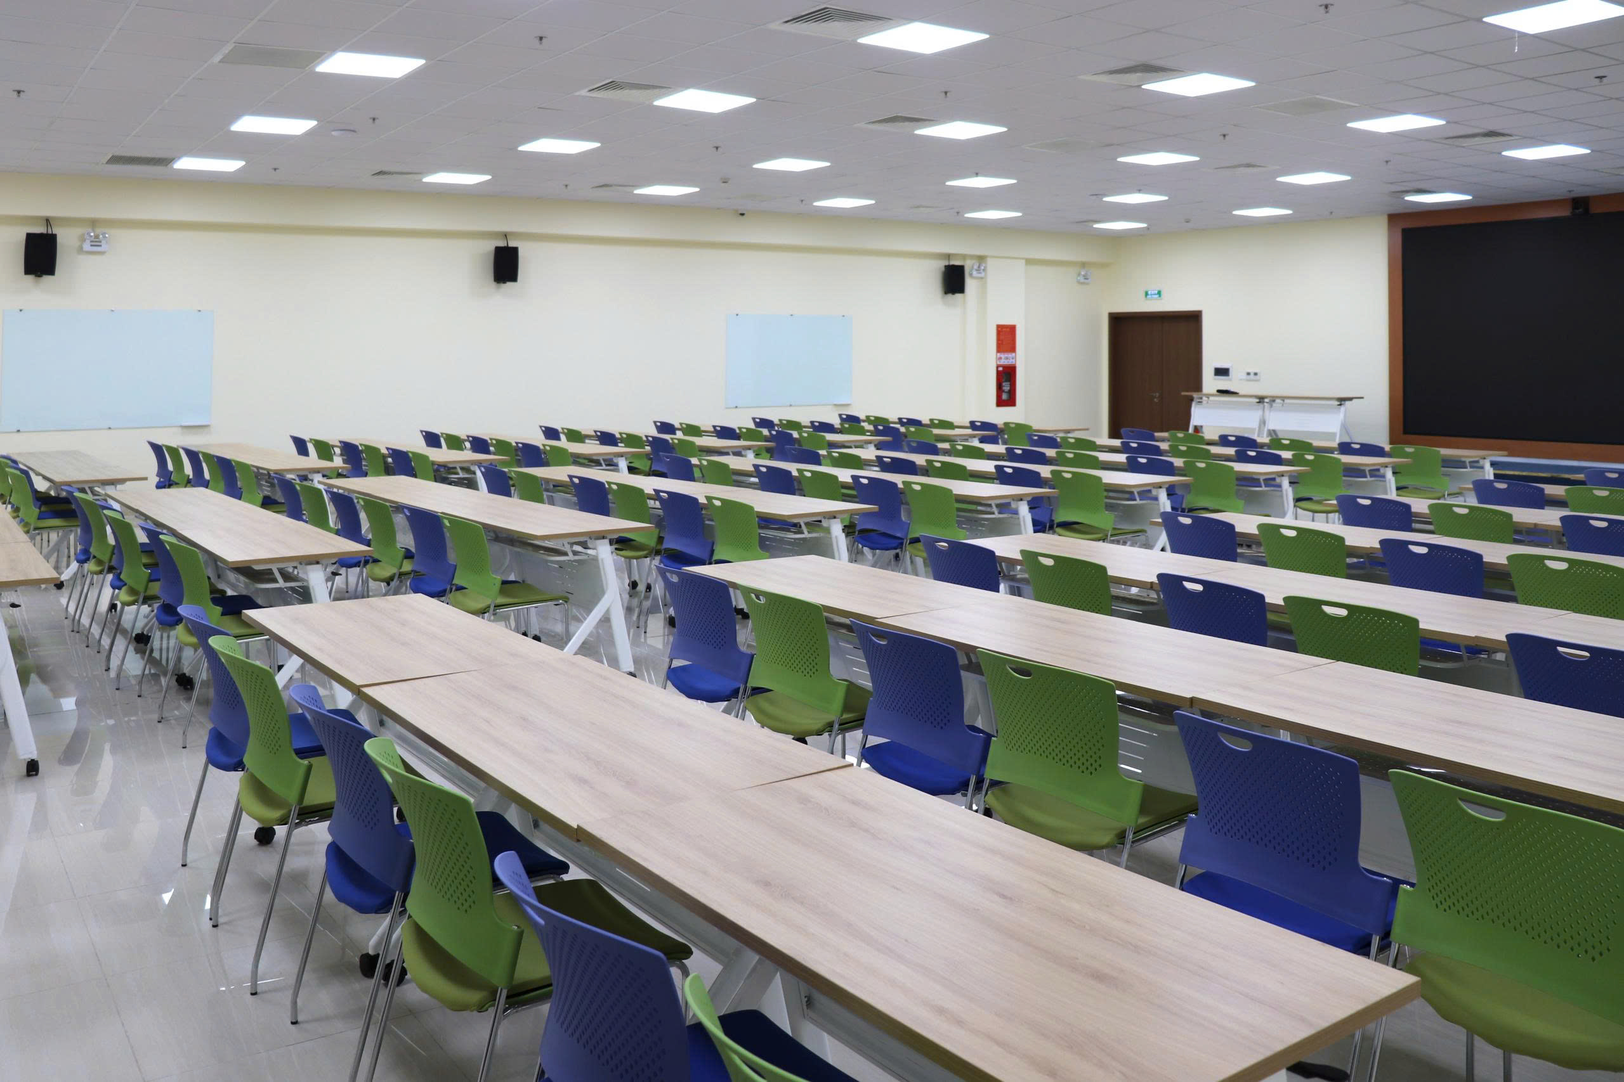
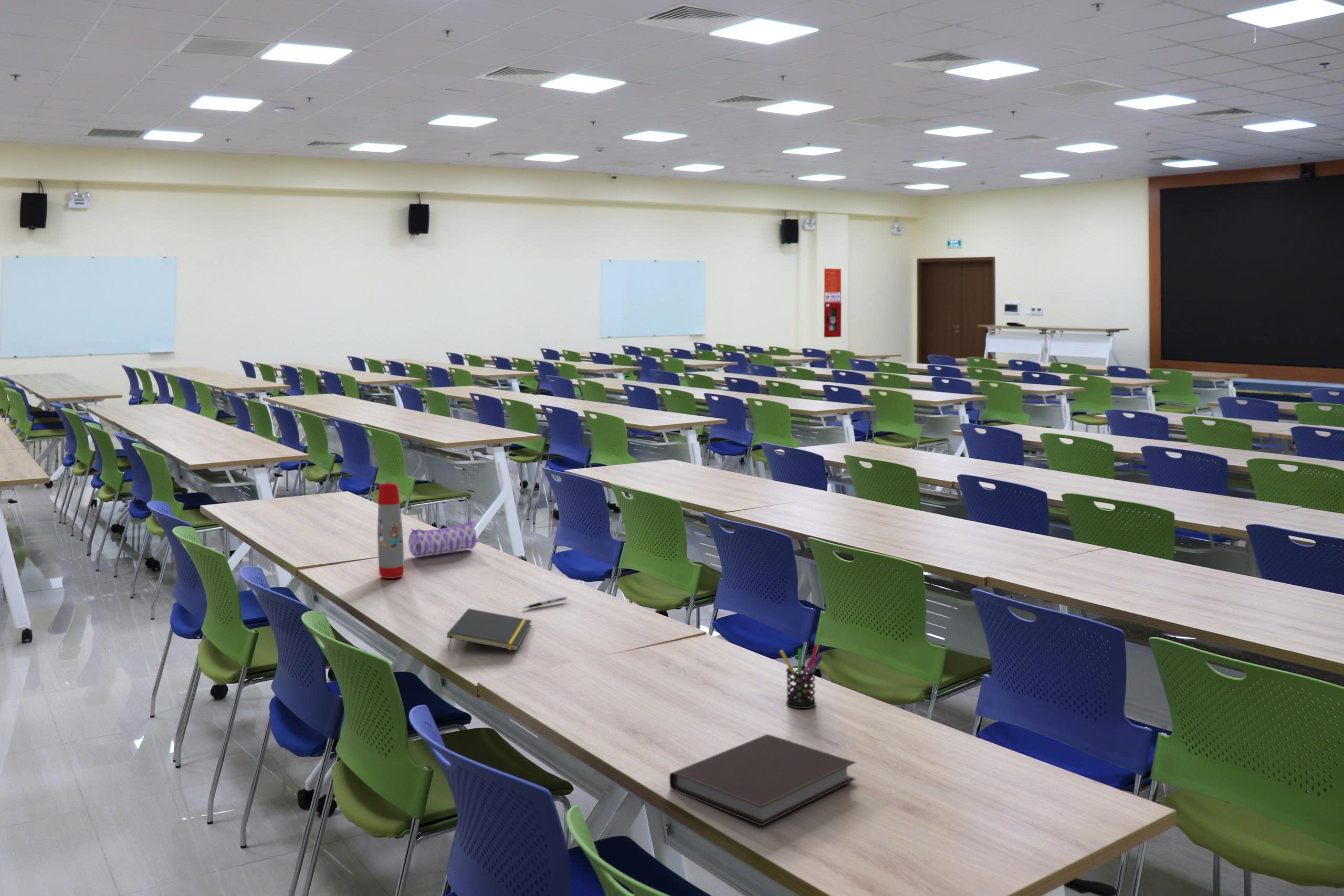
+ water bottle [377,482,405,579]
+ pen holder [779,644,823,709]
+ pencil case [408,520,477,558]
+ pen [522,596,568,609]
+ notepad [446,608,532,653]
+ notebook [669,734,857,827]
